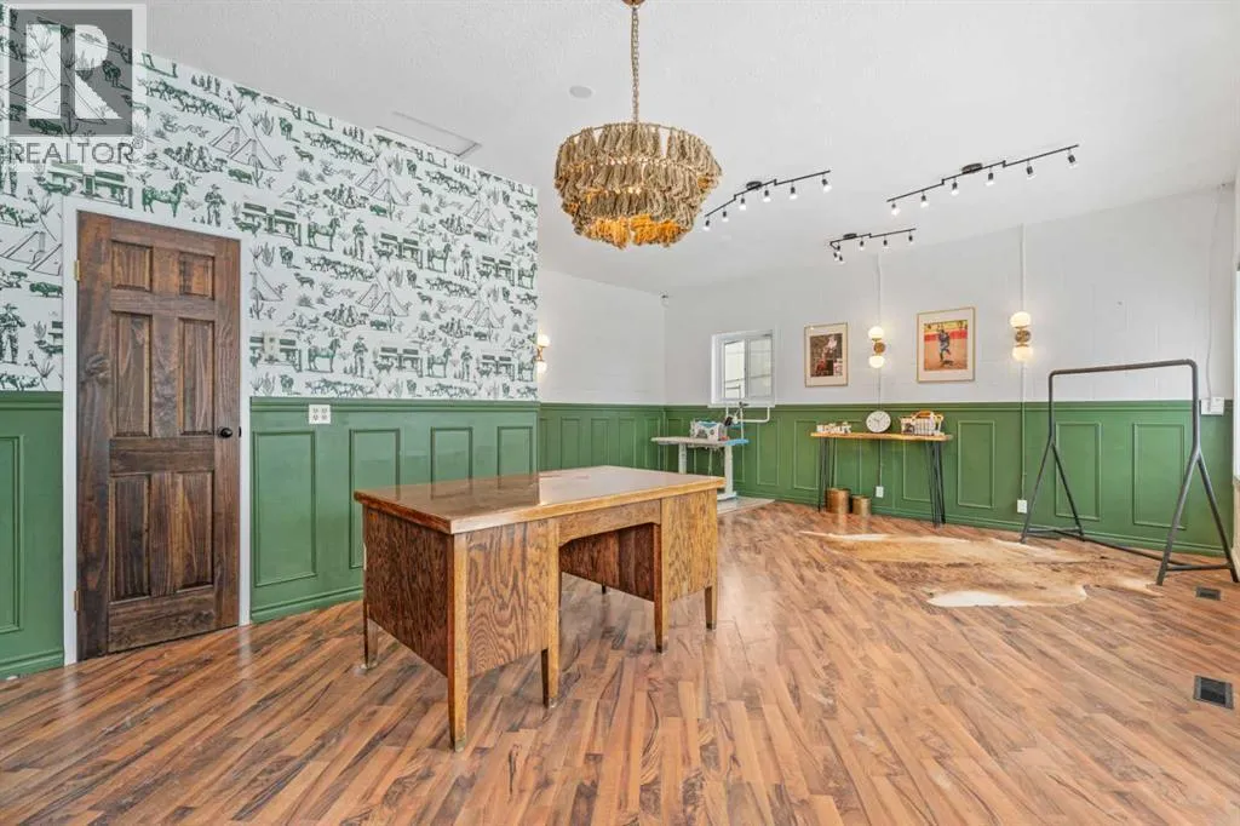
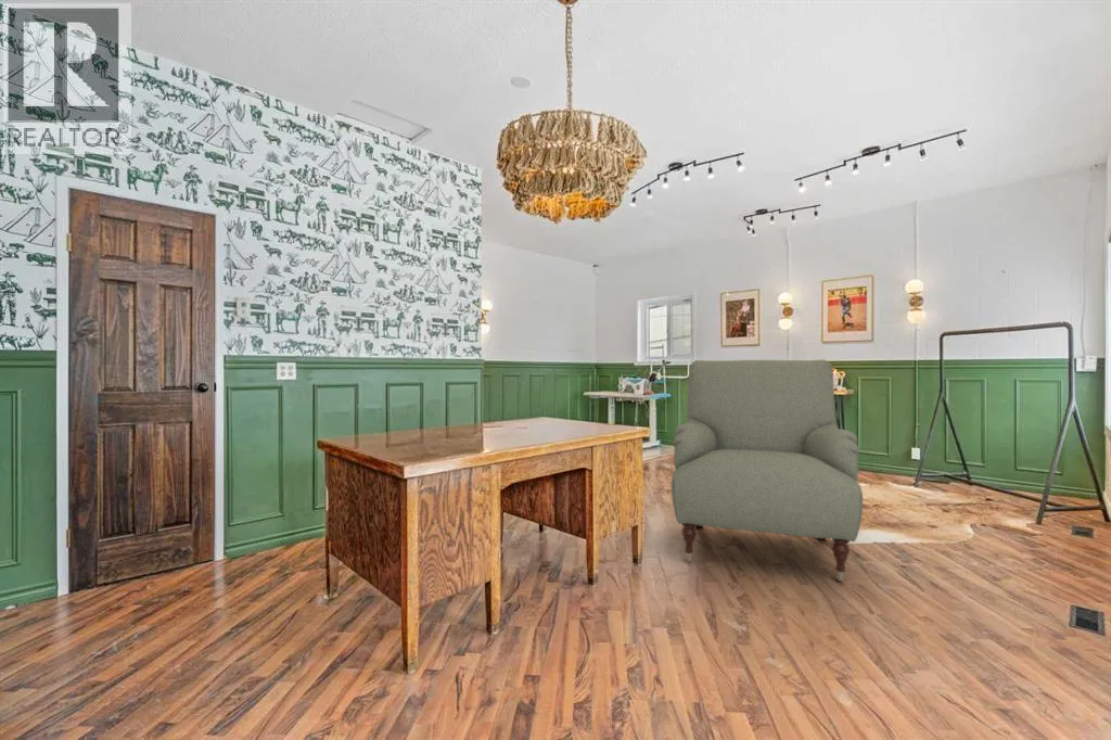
+ chair [671,358,864,583]
